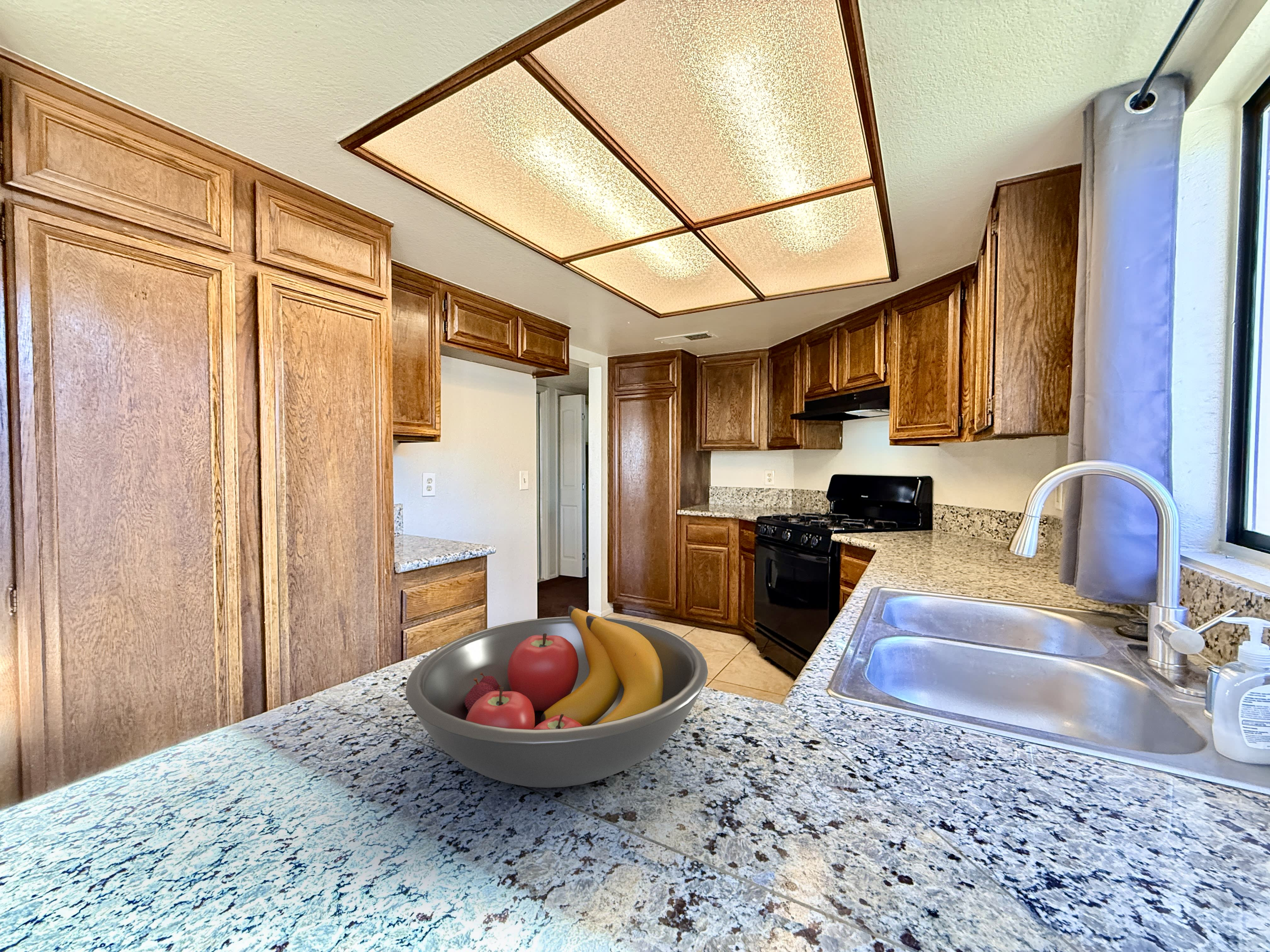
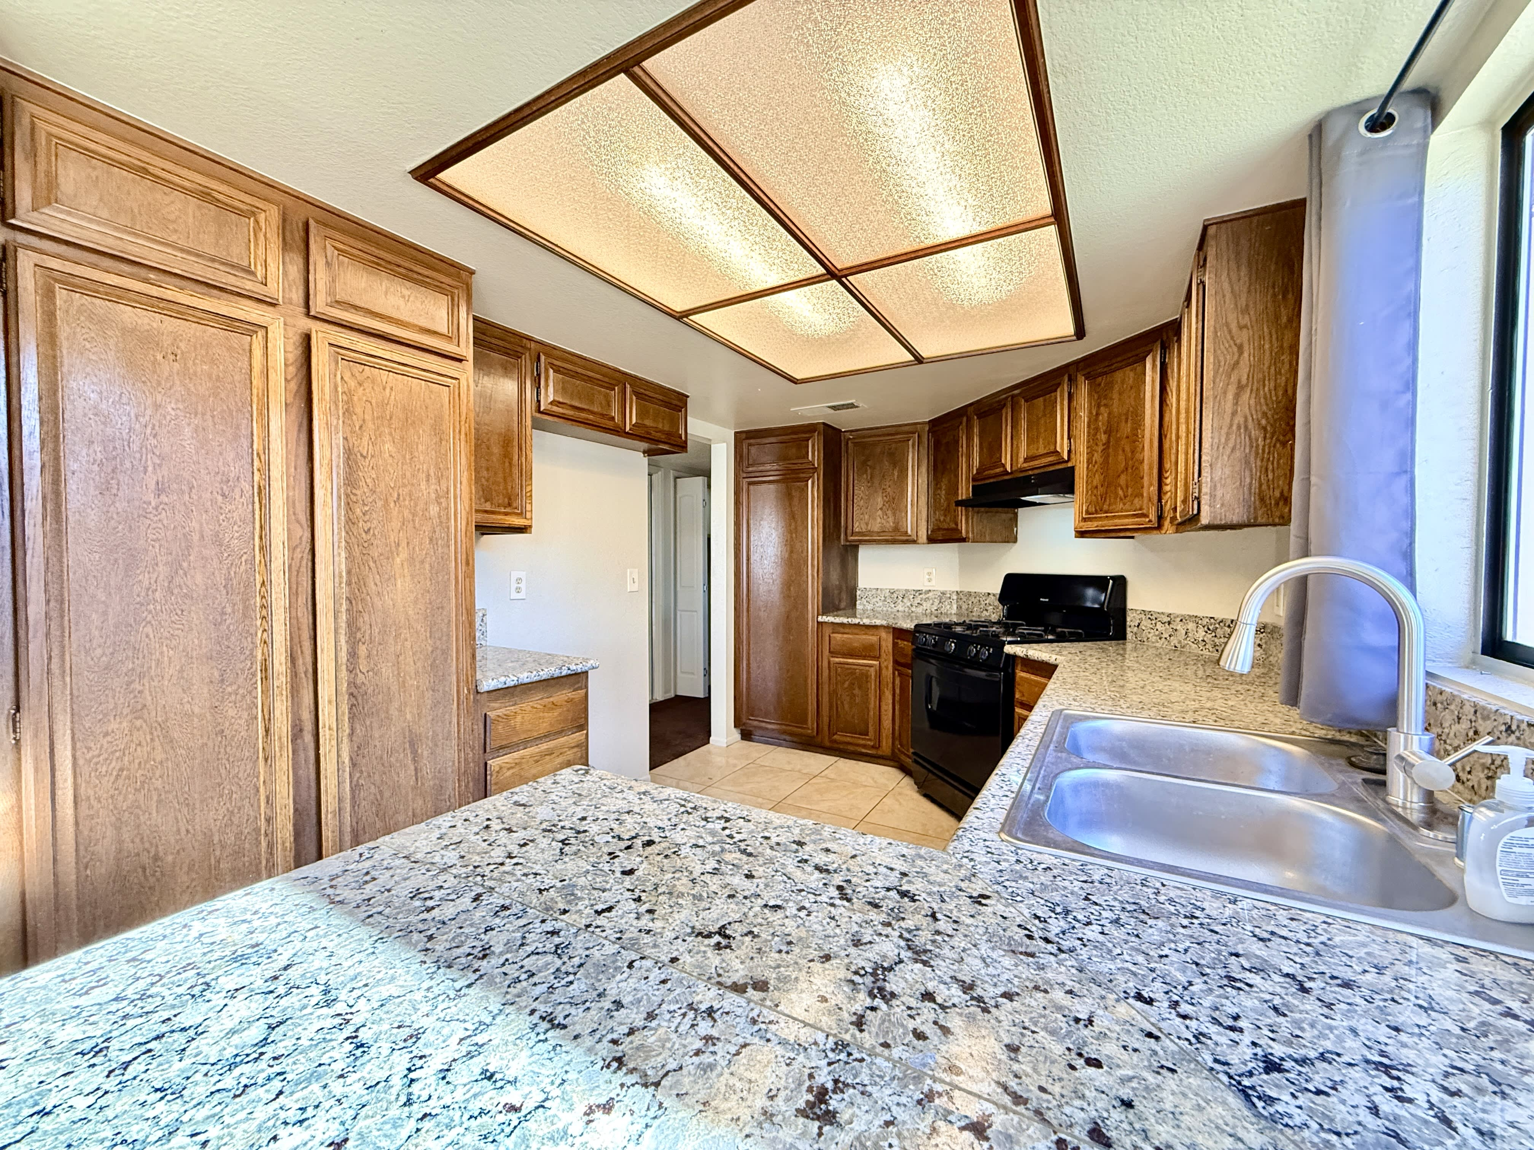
- fruit bowl [405,605,708,788]
